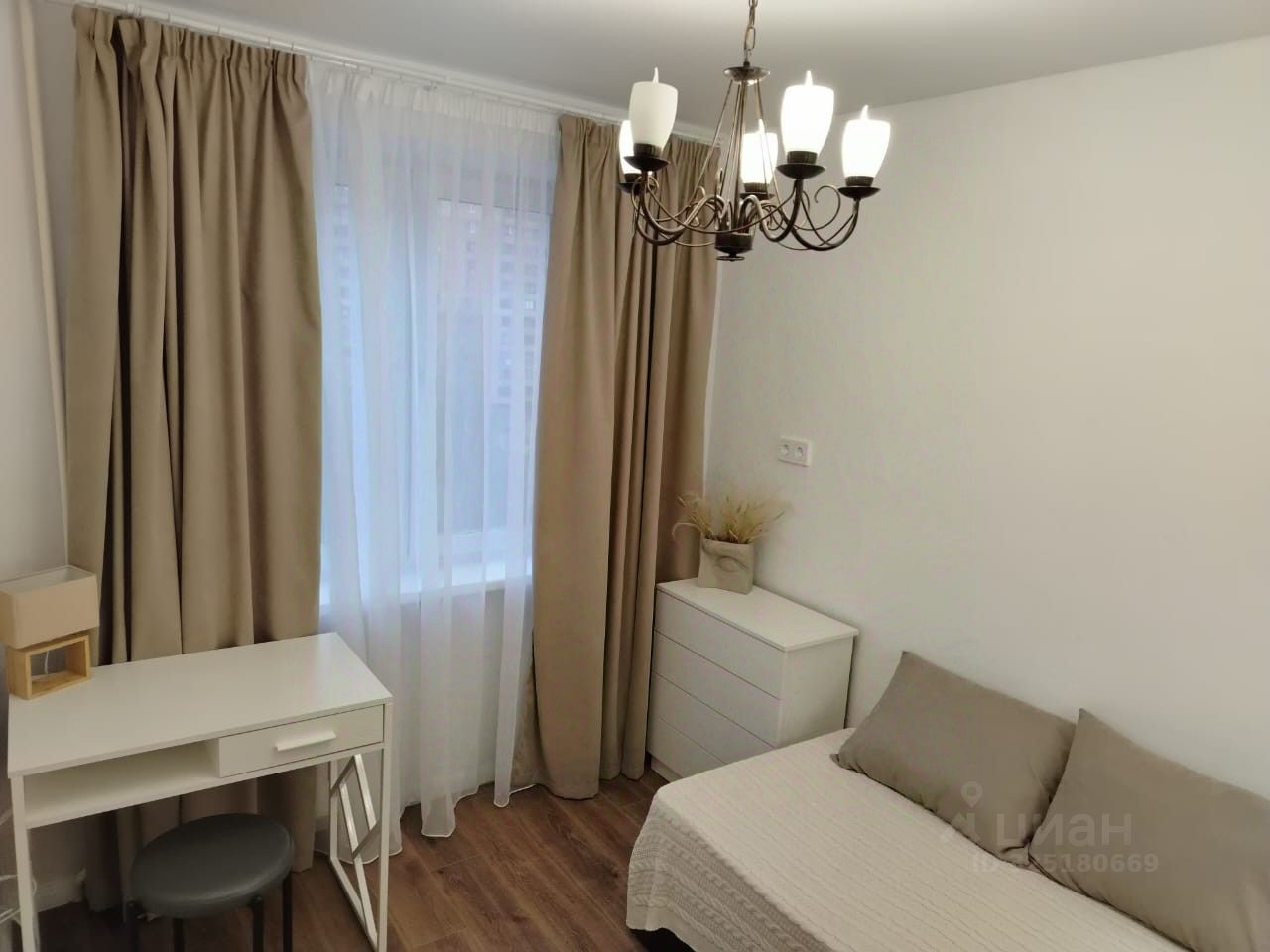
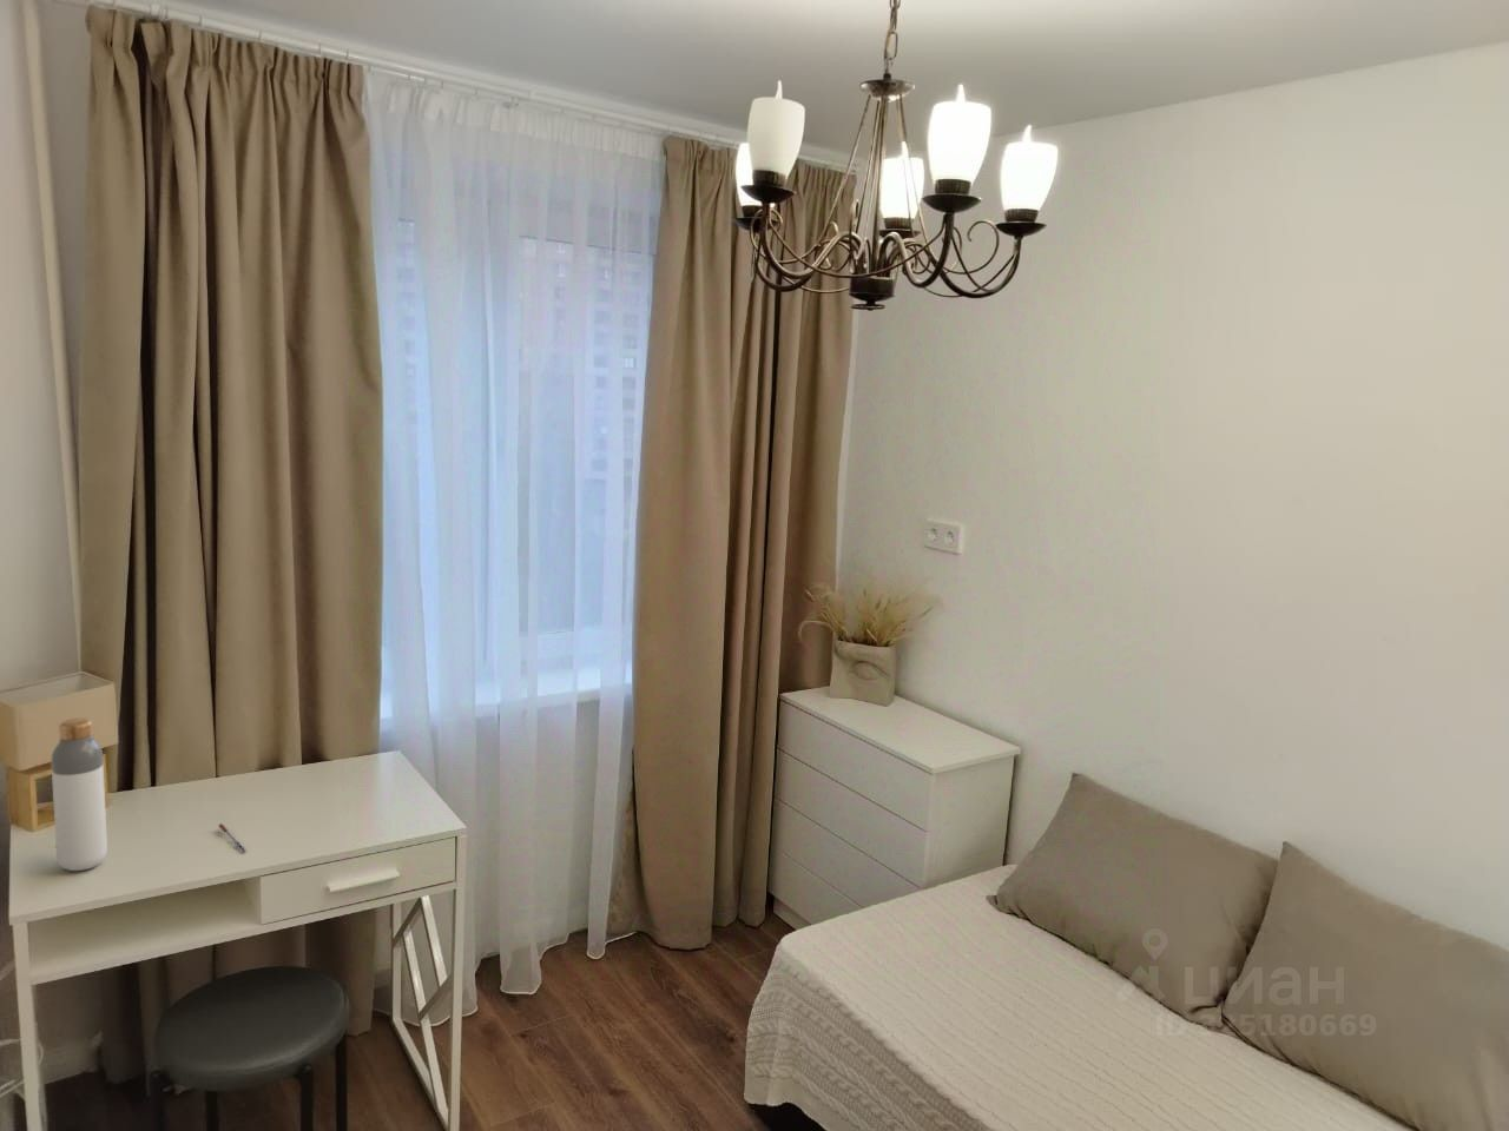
+ pen [217,822,247,853]
+ bottle [50,718,108,872]
